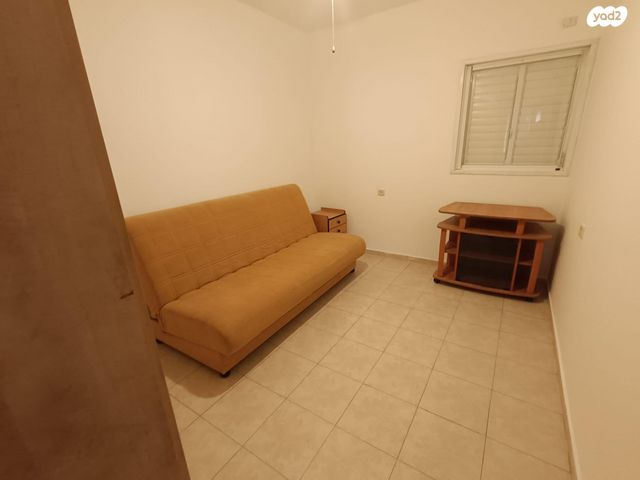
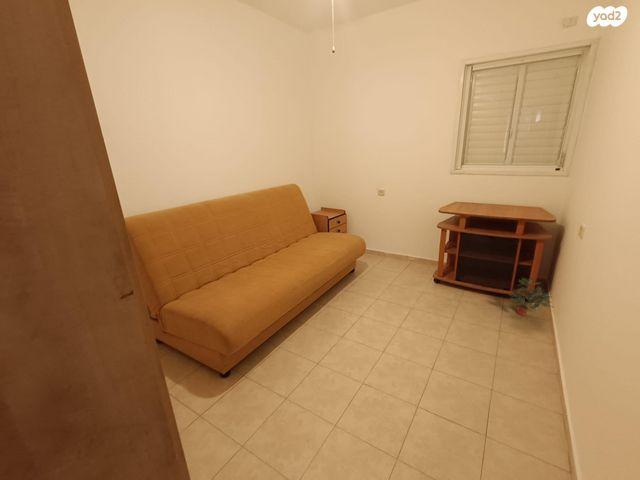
+ potted plant [508,277,555,316]
